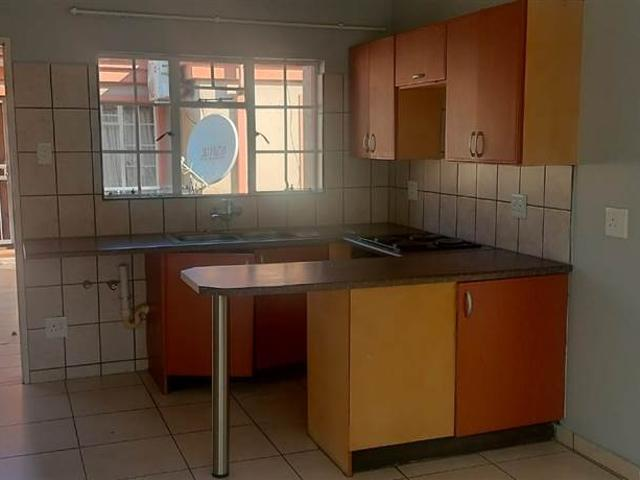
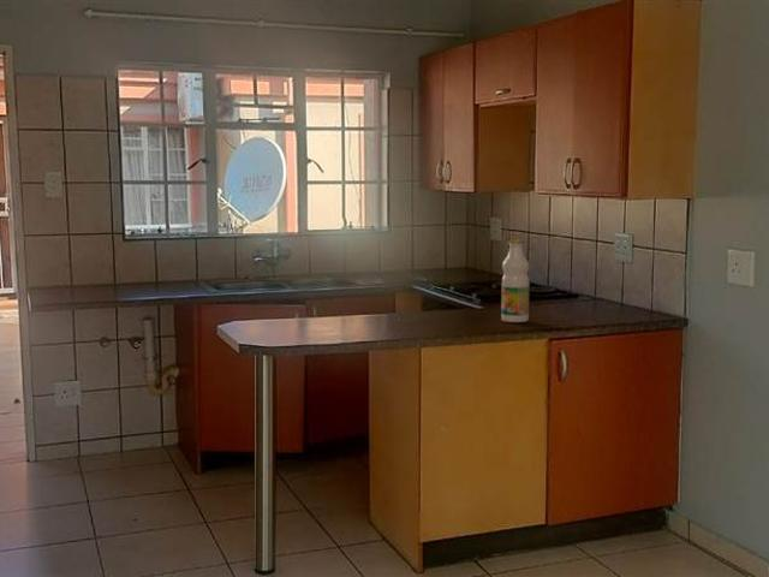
+ bottle [500,239,530,323]
